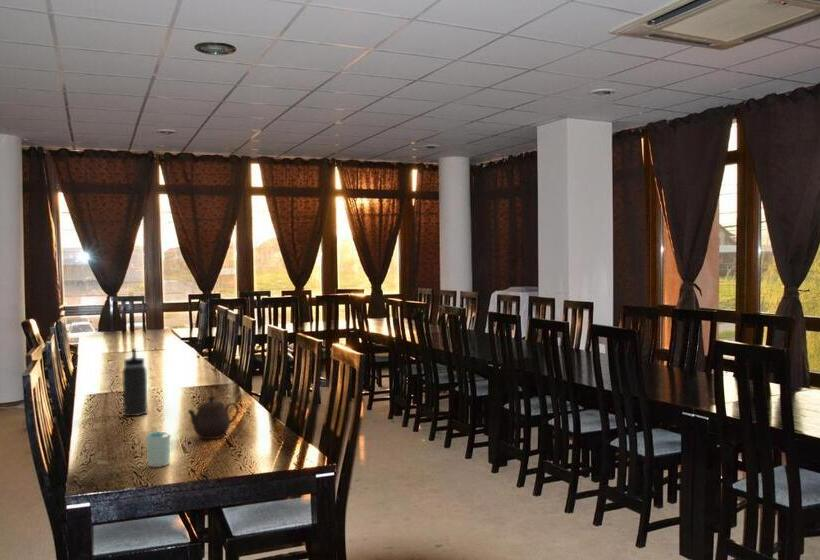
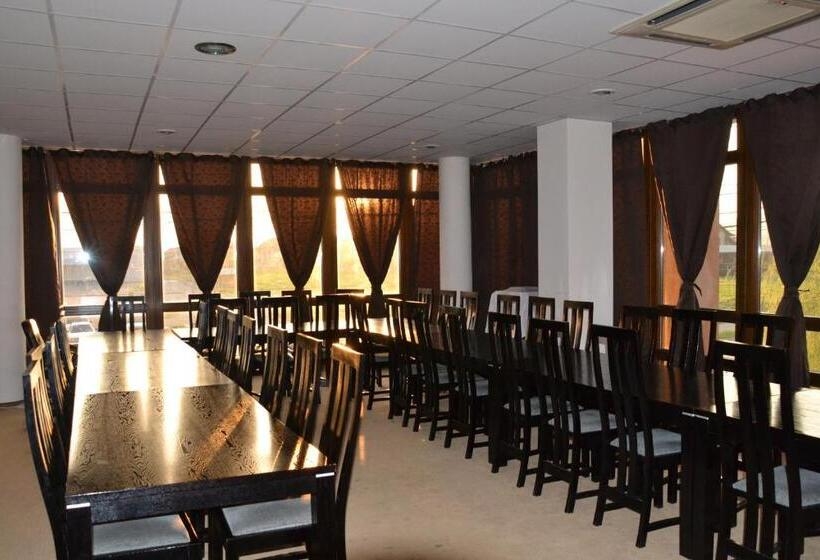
- thermos bottle [121,347,149,417]
- cup [145,426,172,468]
- teapot [187,395,240,440]
